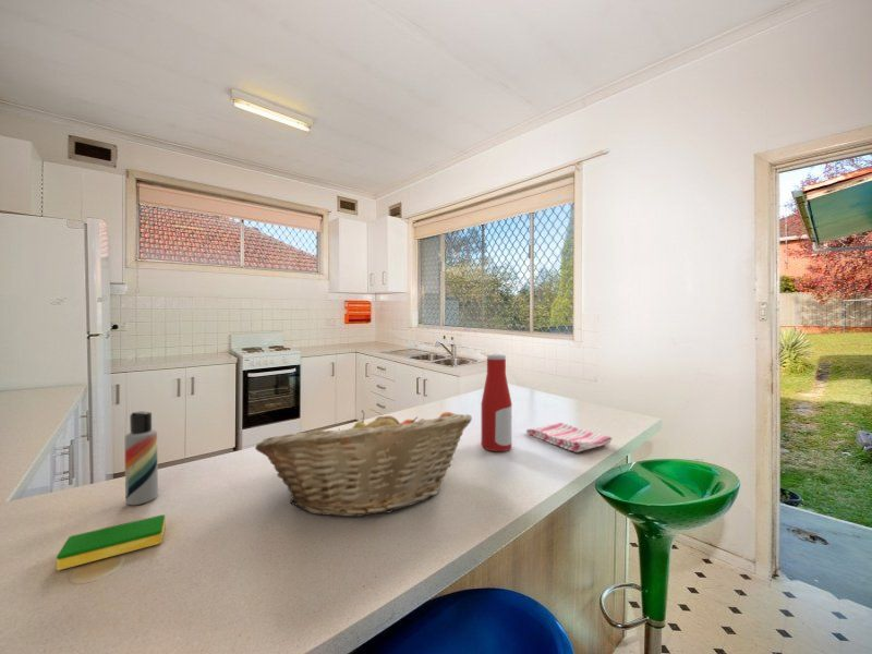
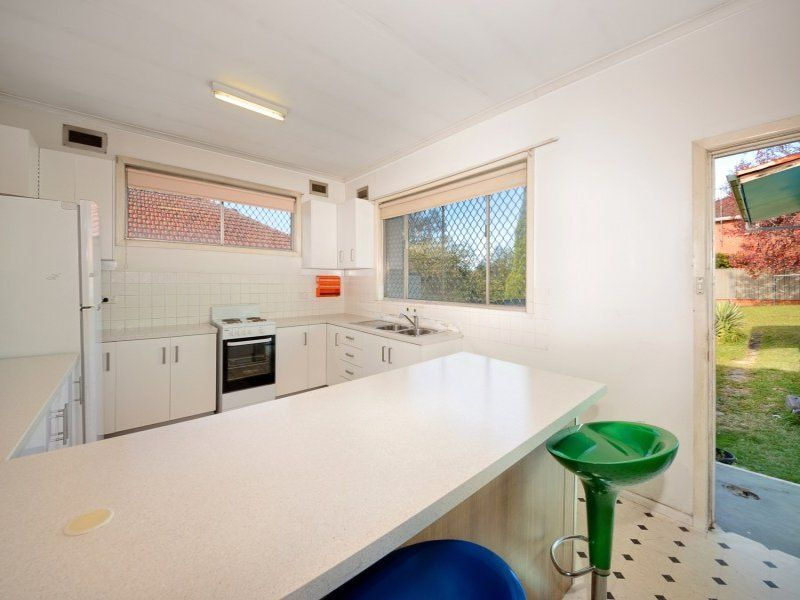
- dish towel [525,421,613,453]
- dish sponge [56,513,166,571]
- bottle [481,353,513,452]
- lotion bottle [124,411,159,506]
- fruit basket [254,409,473,518]
